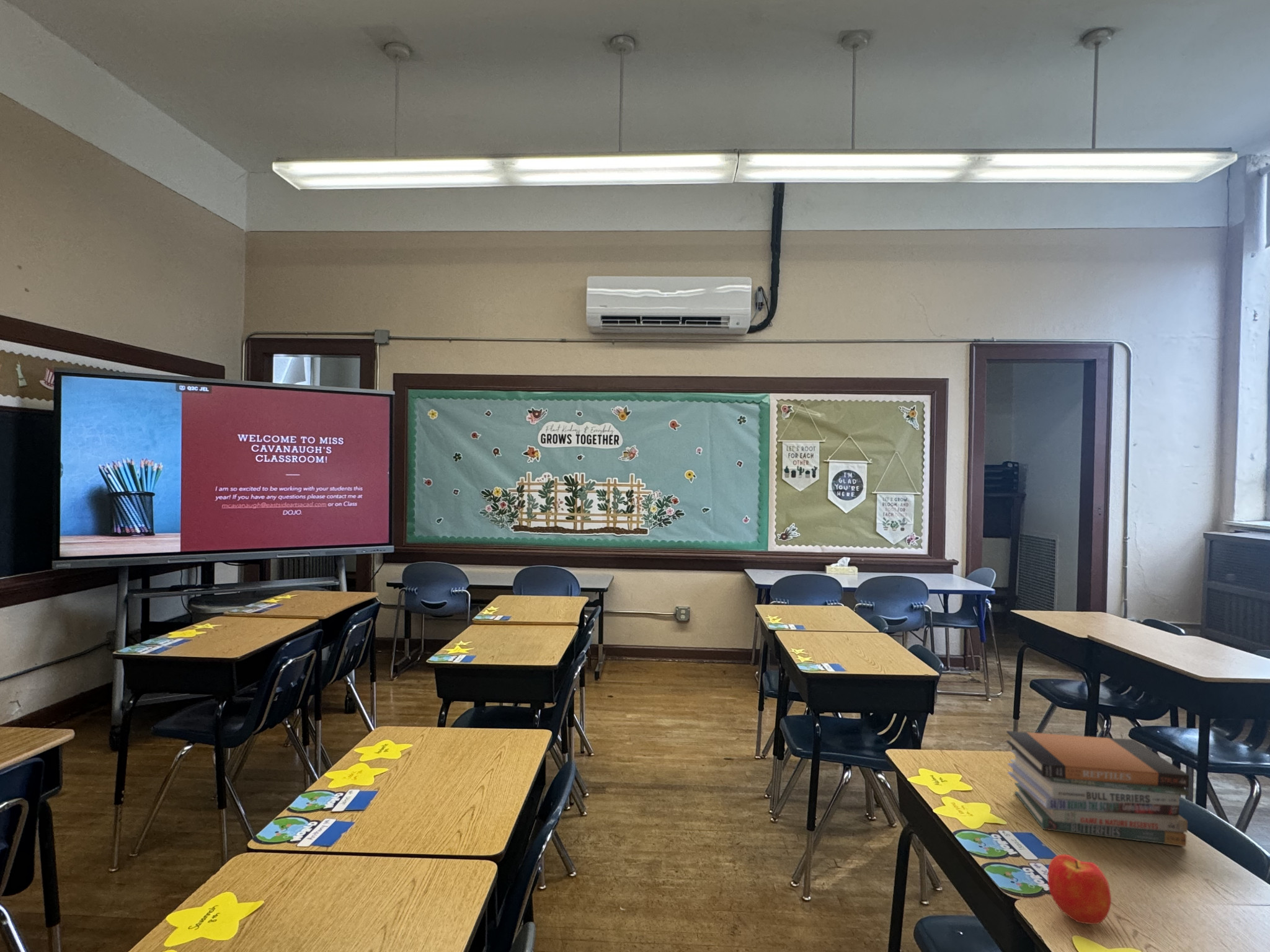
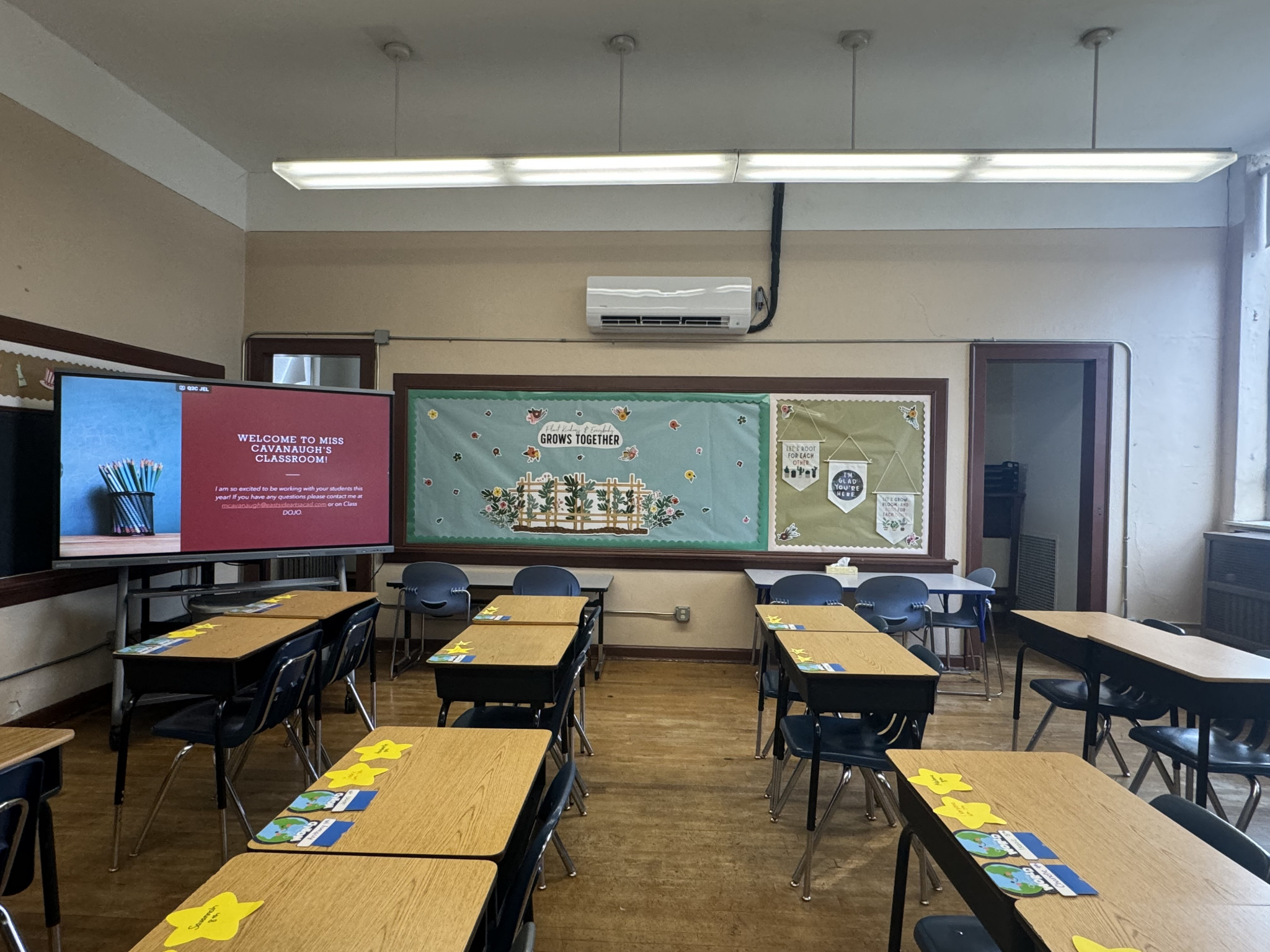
- book stack [1006,730,1190,847]
- apple [1047,853,1112,925]
